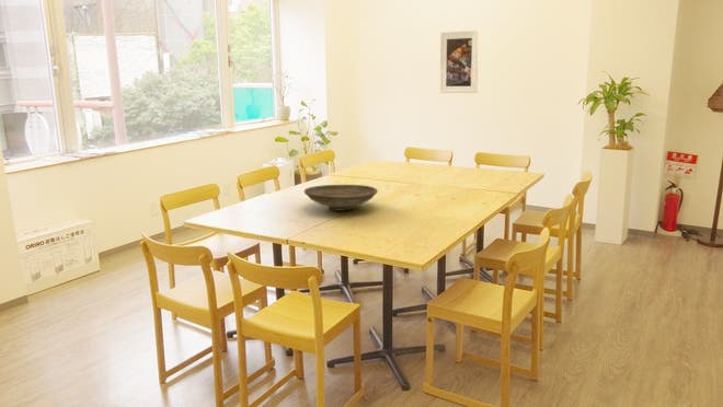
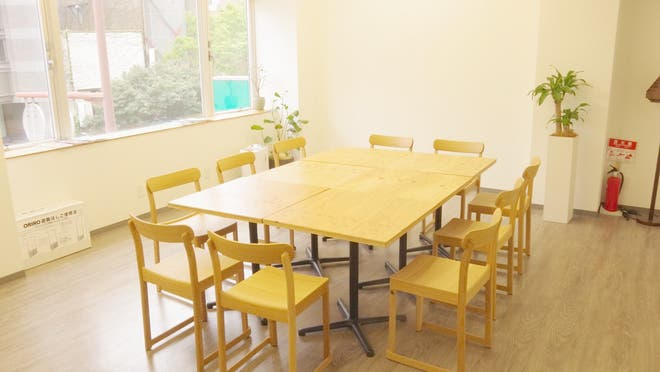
- decorative bowl [303,184,379,212]
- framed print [439,30,480,94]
